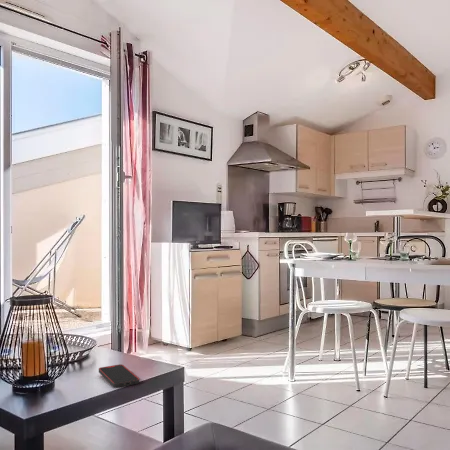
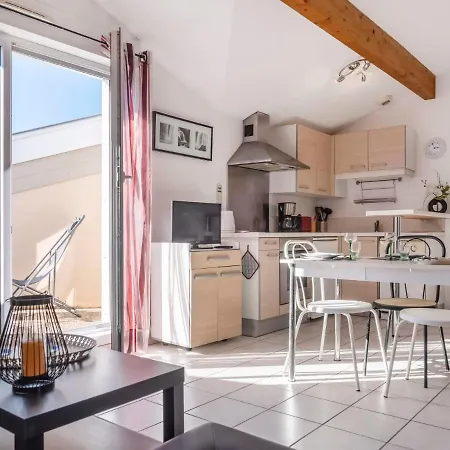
- smartphone [98,363,140,388]
